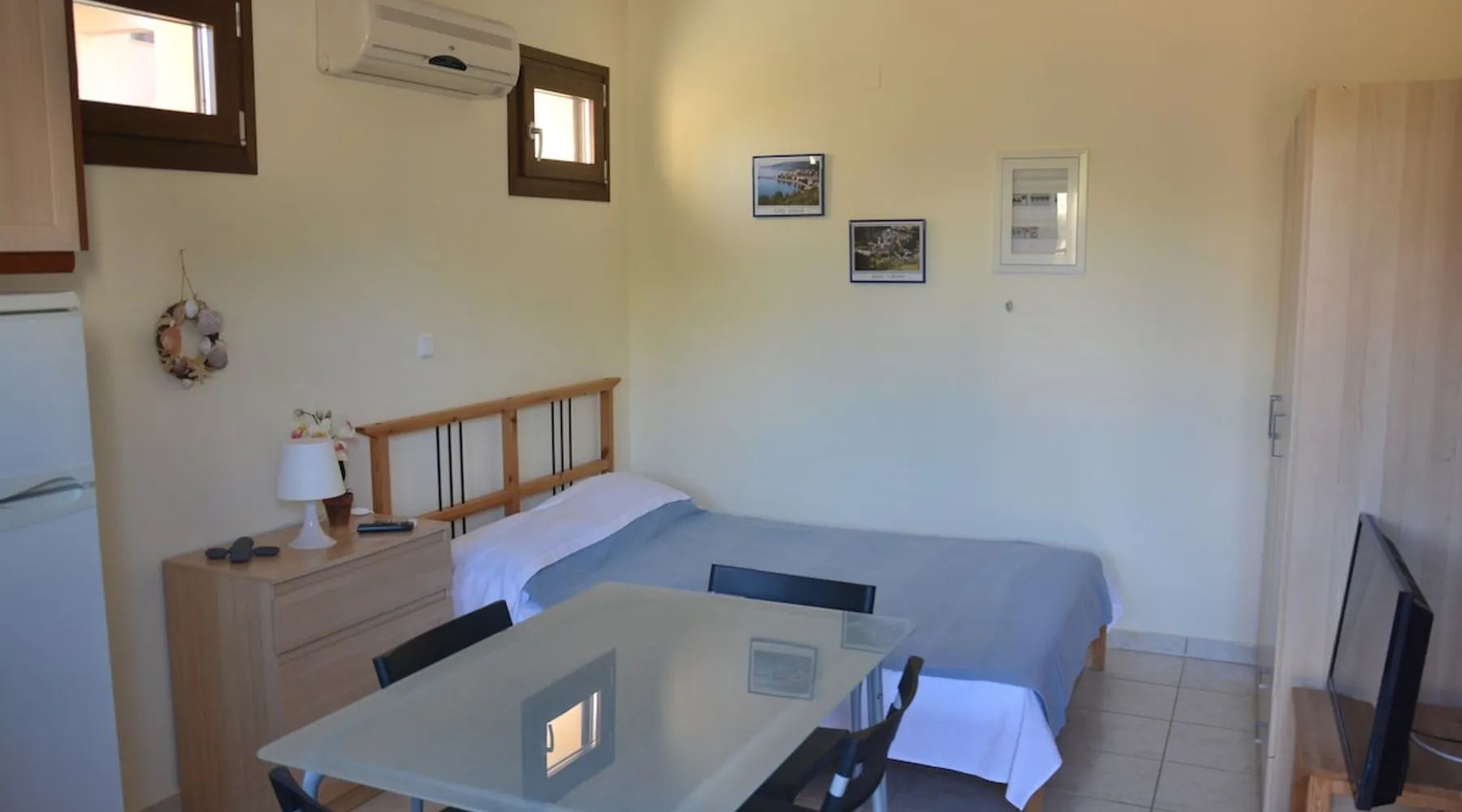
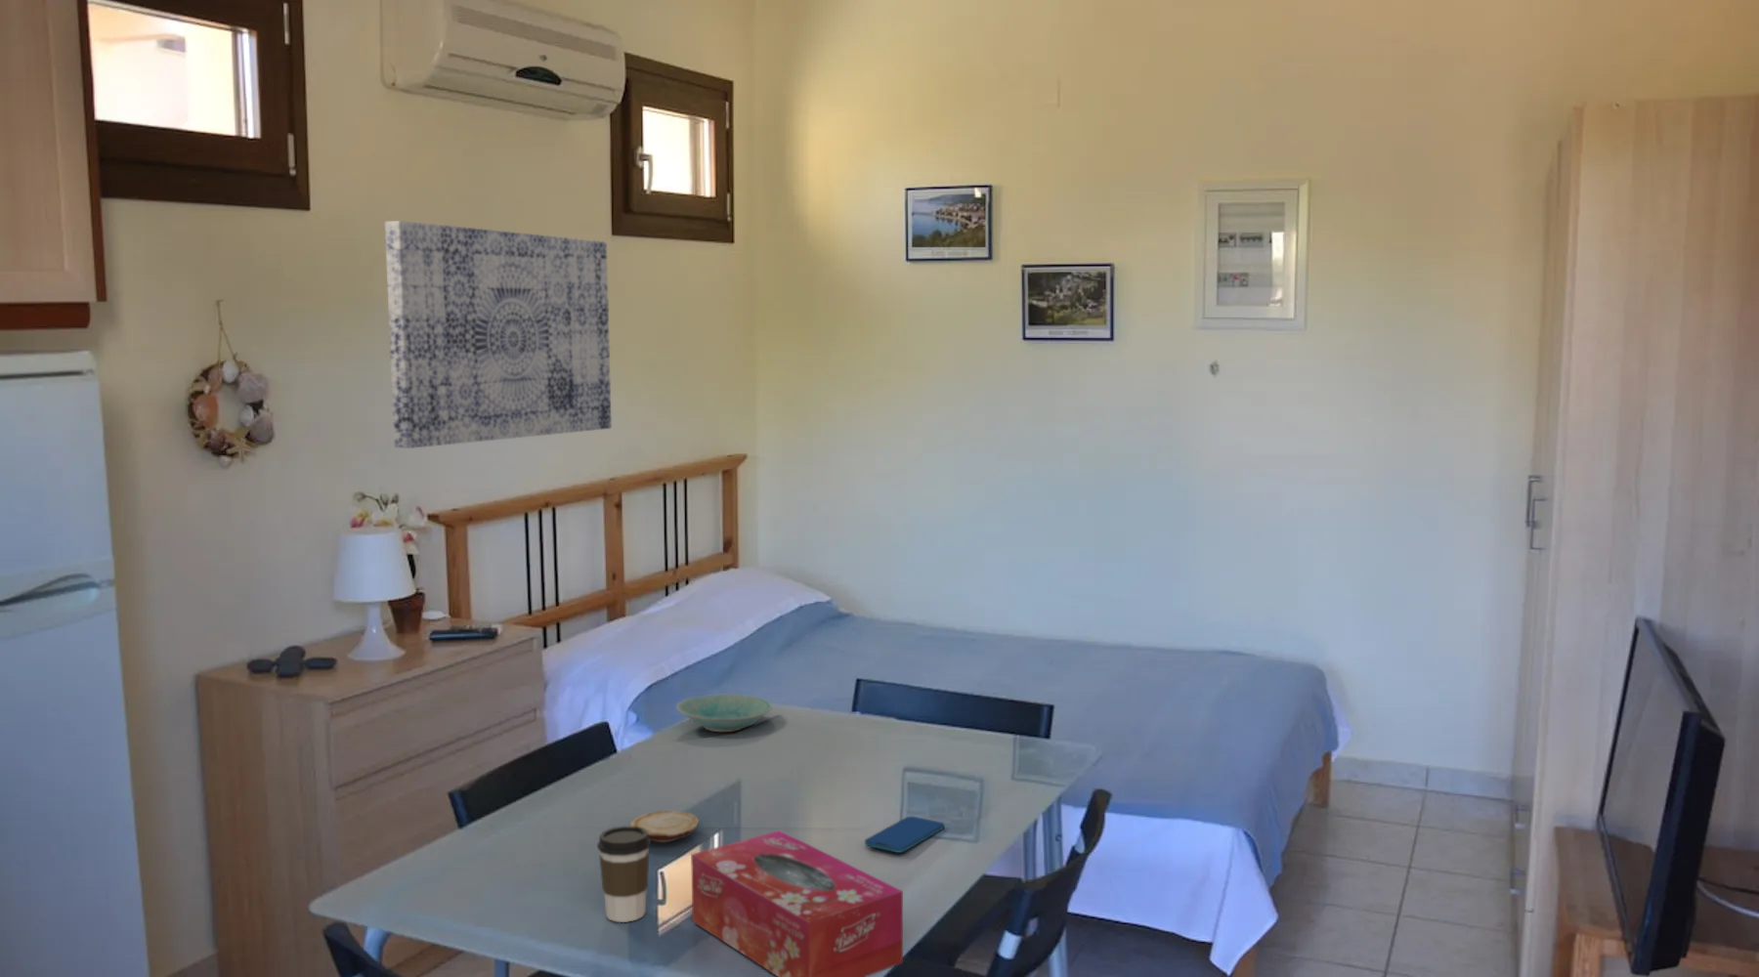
+ wood slice [629,810,700,843]
+ coffee cup [596,825,652,923]
+ smartphone [864,816,944,854]
+ wall art [384,220,611,450]
+ tissue box [689,829,904,977]
+ bowl [675,694,772,733]
